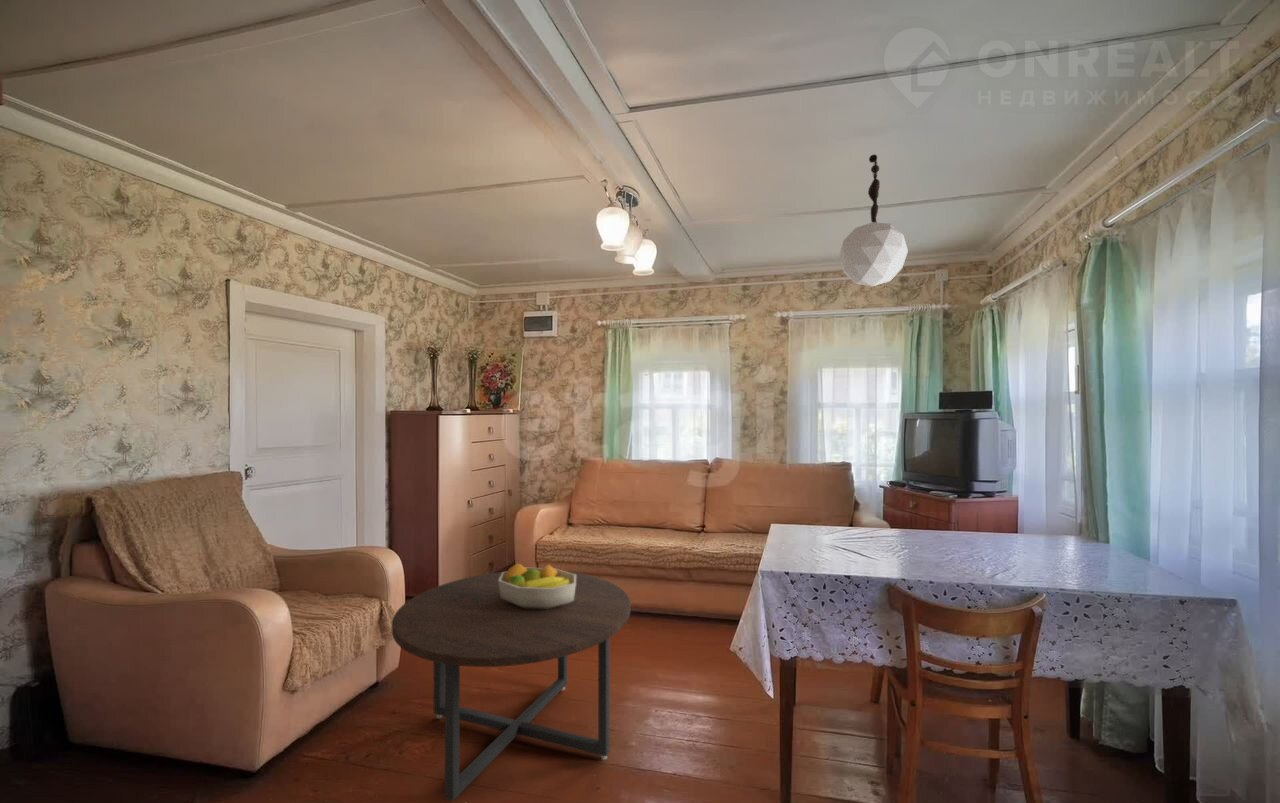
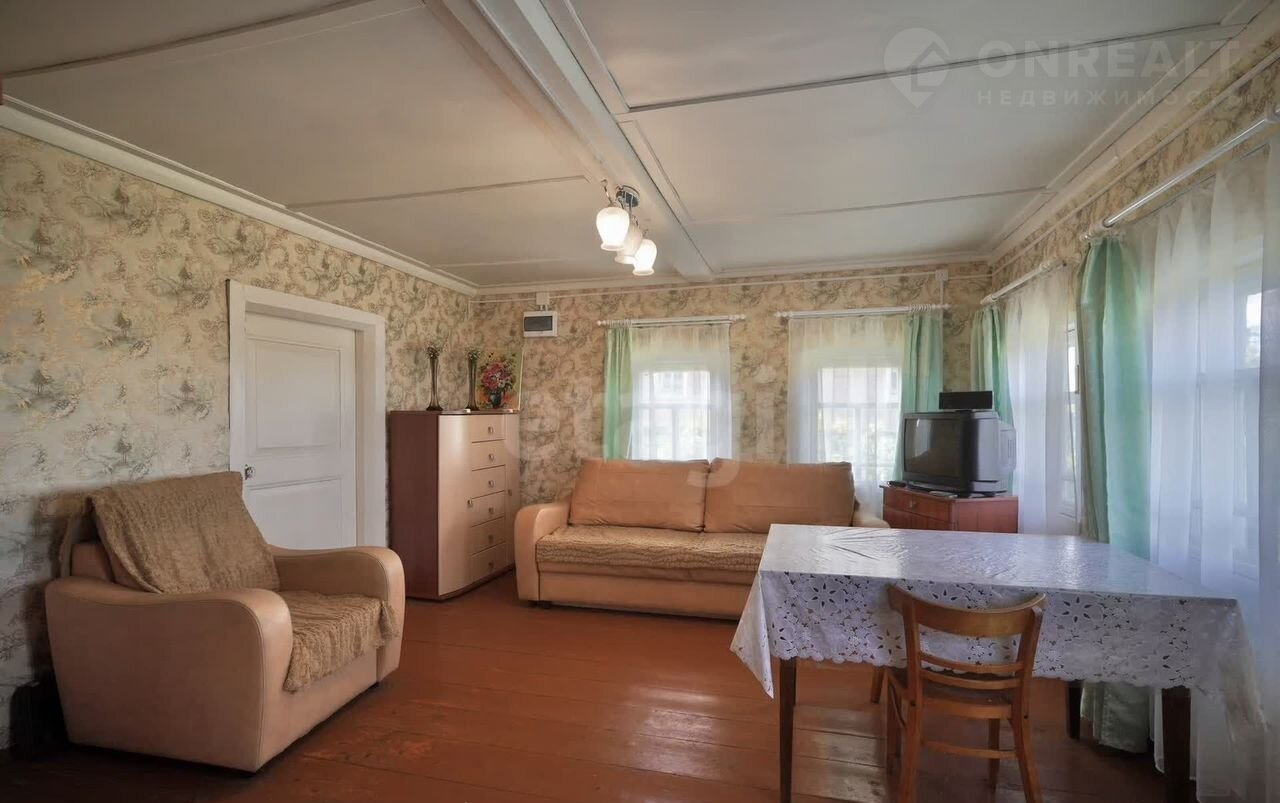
- coffee table [391,570,631,803]
- fruit bowl [498,562,576,609]
- pendant lamp [838,153,909,287]
